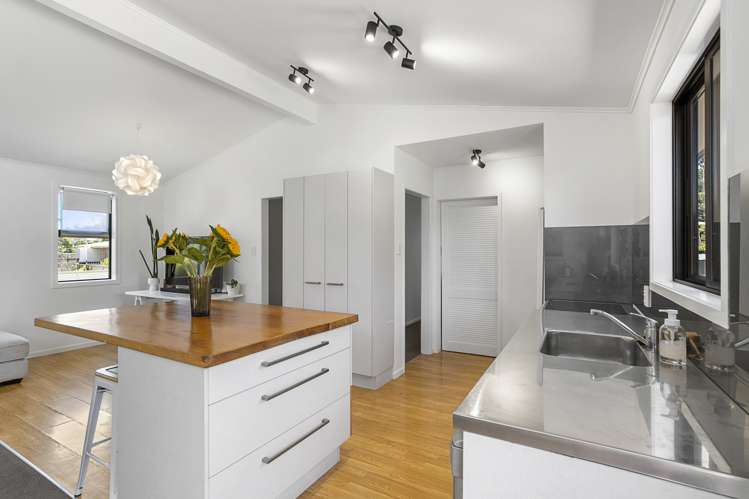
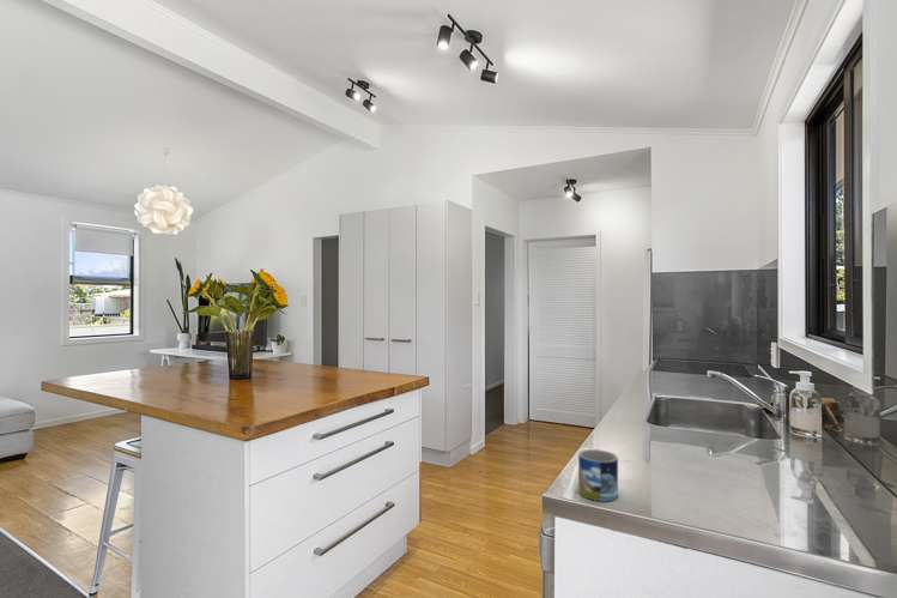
+ mug [577,448,619,502]
